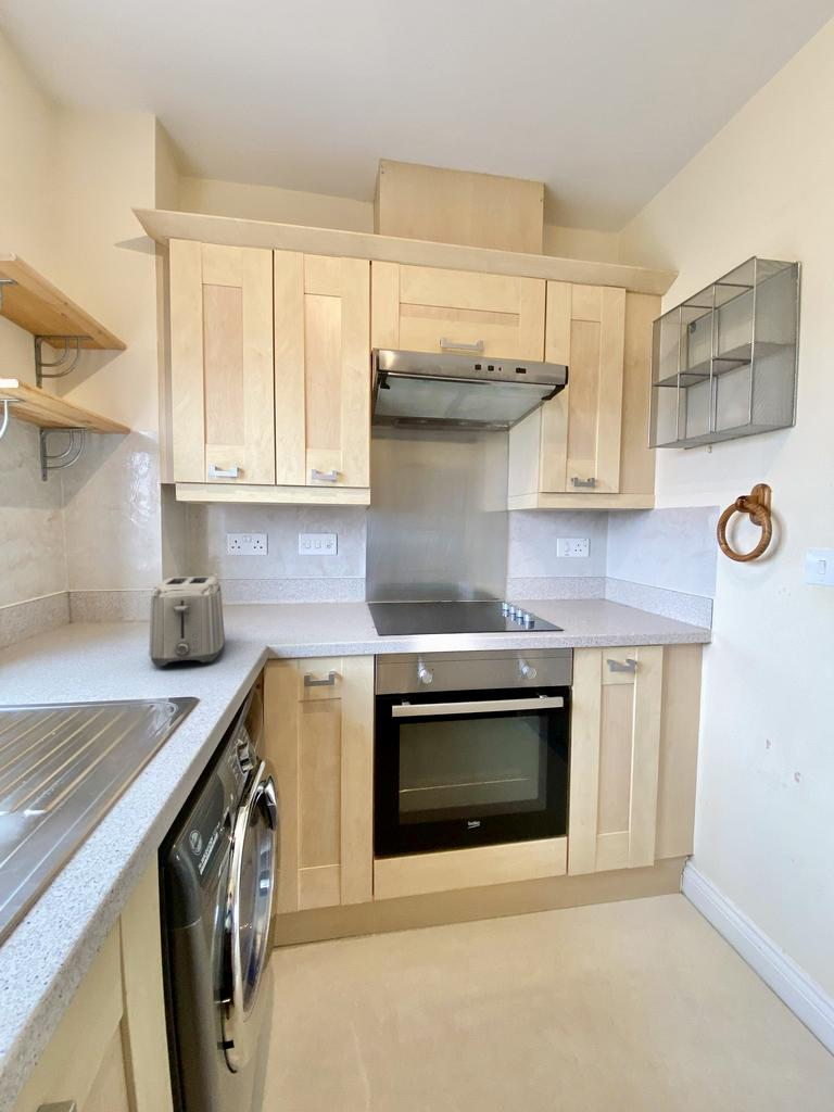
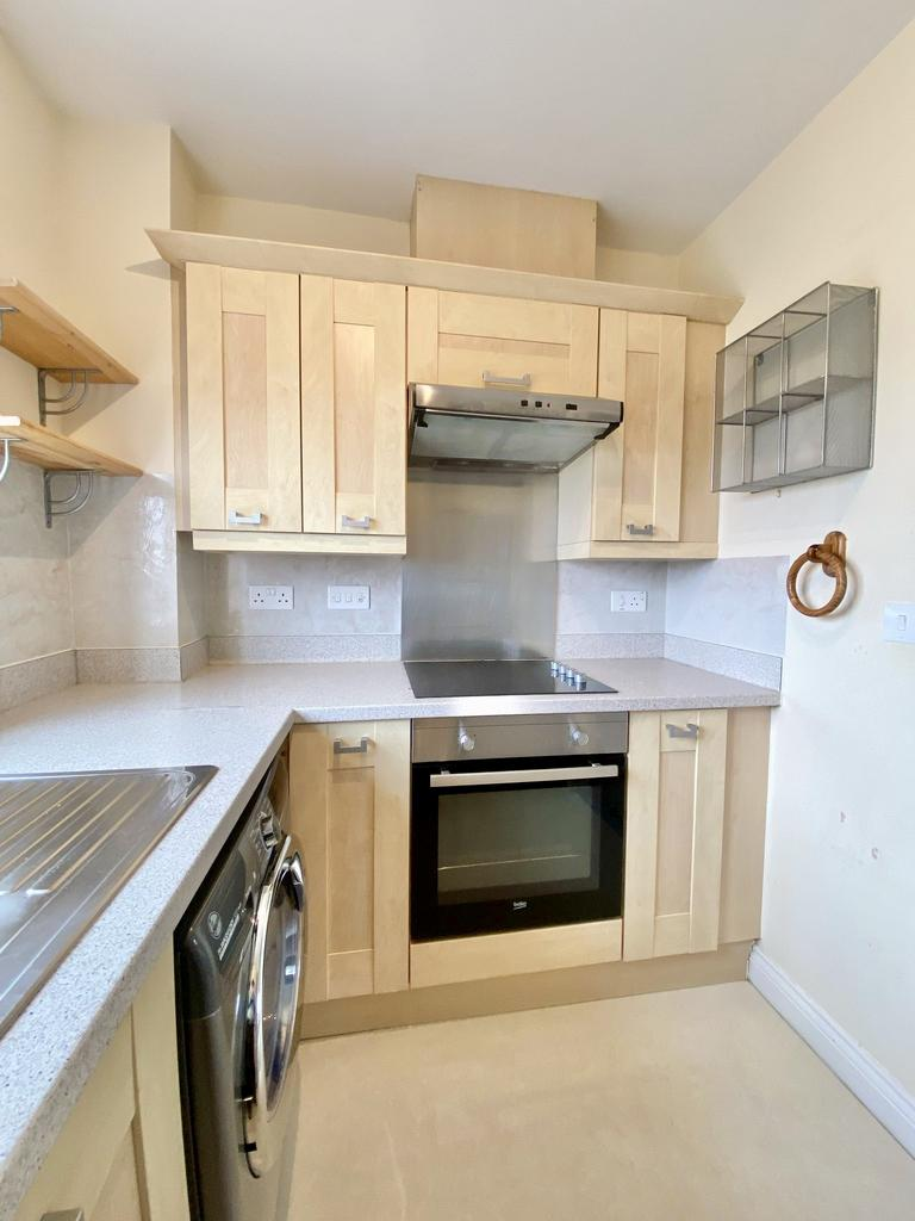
- toaster [148,576,226,667]
